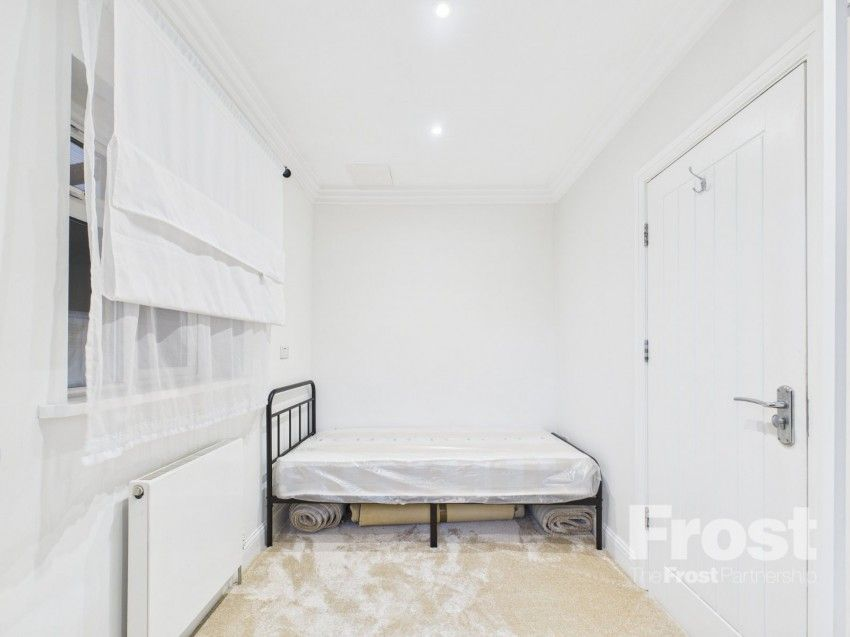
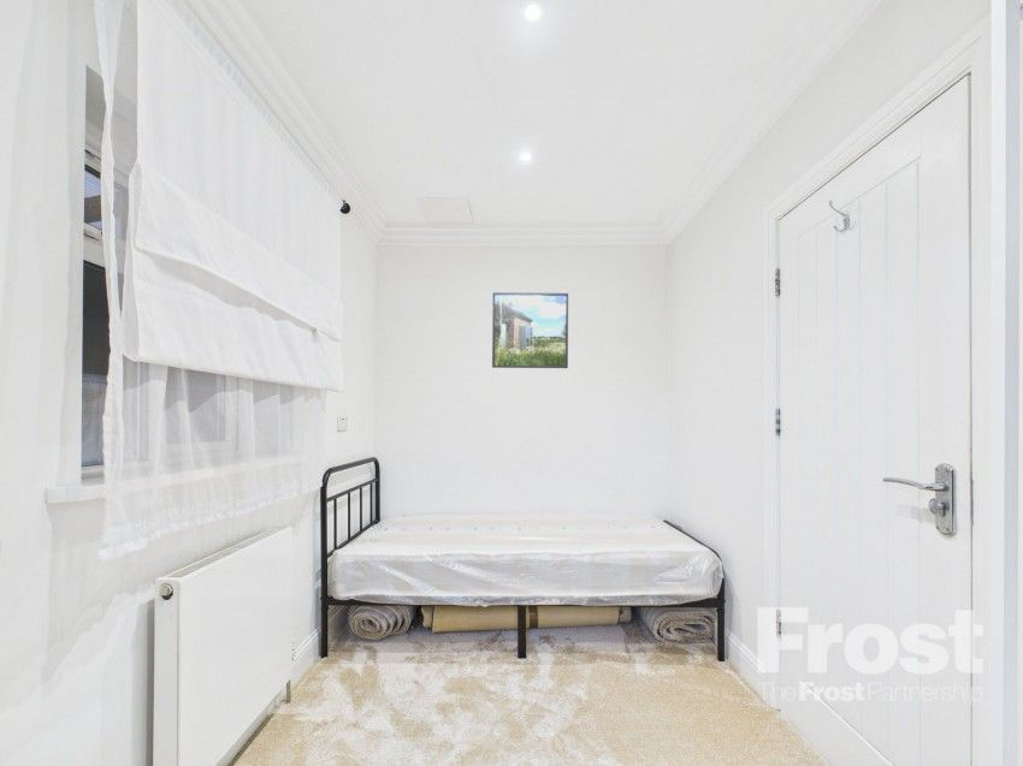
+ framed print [491,291,569,369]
